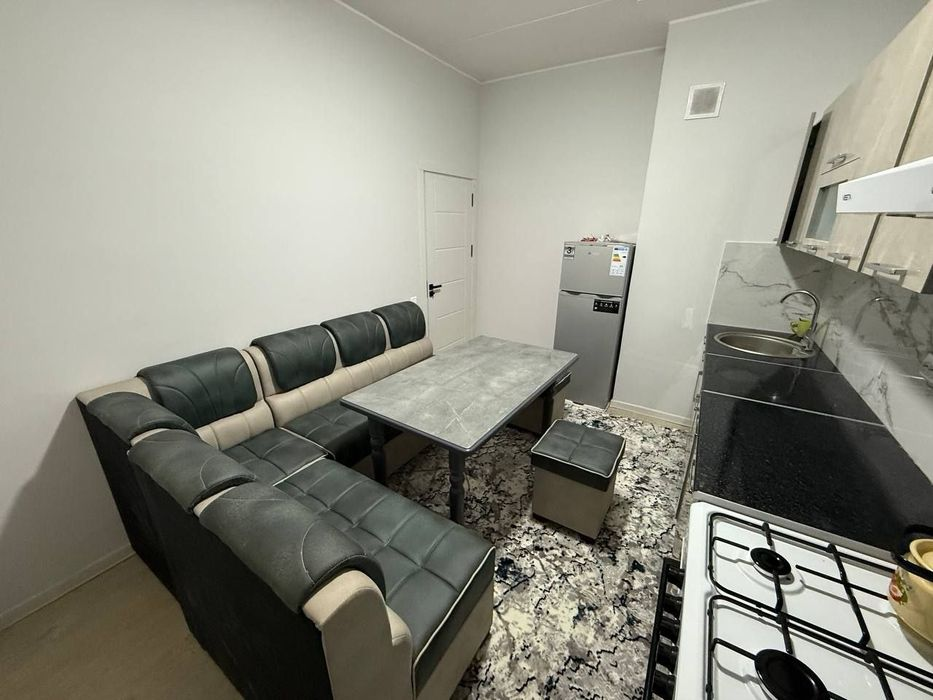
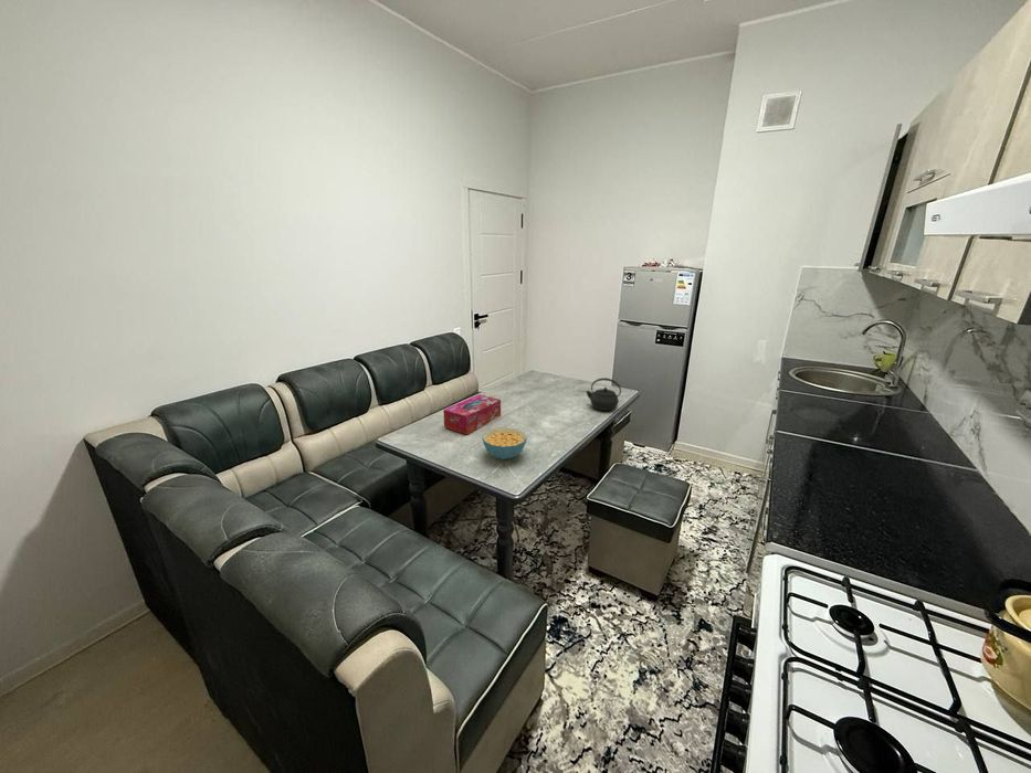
+ kettle [585,377,622,412]
+ cereal bowl [481,426,528,460]
+ tissue box [442,393,502,435]
